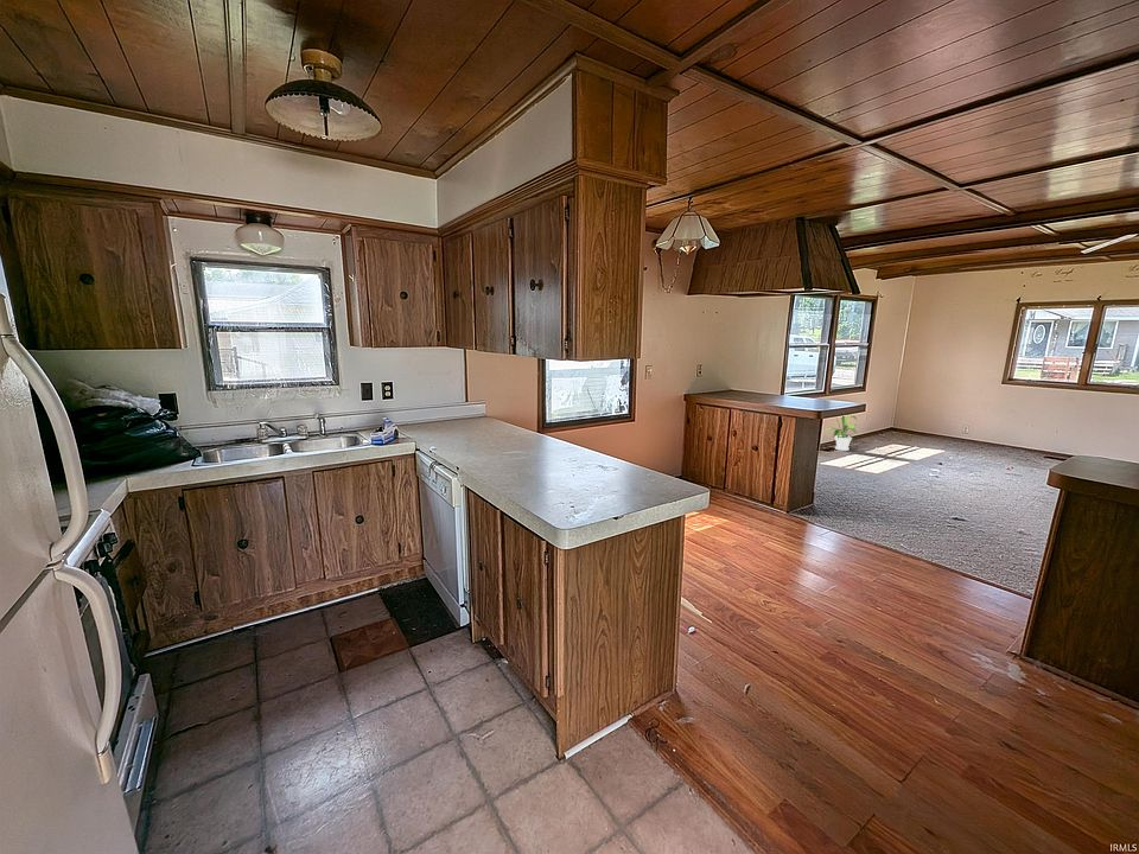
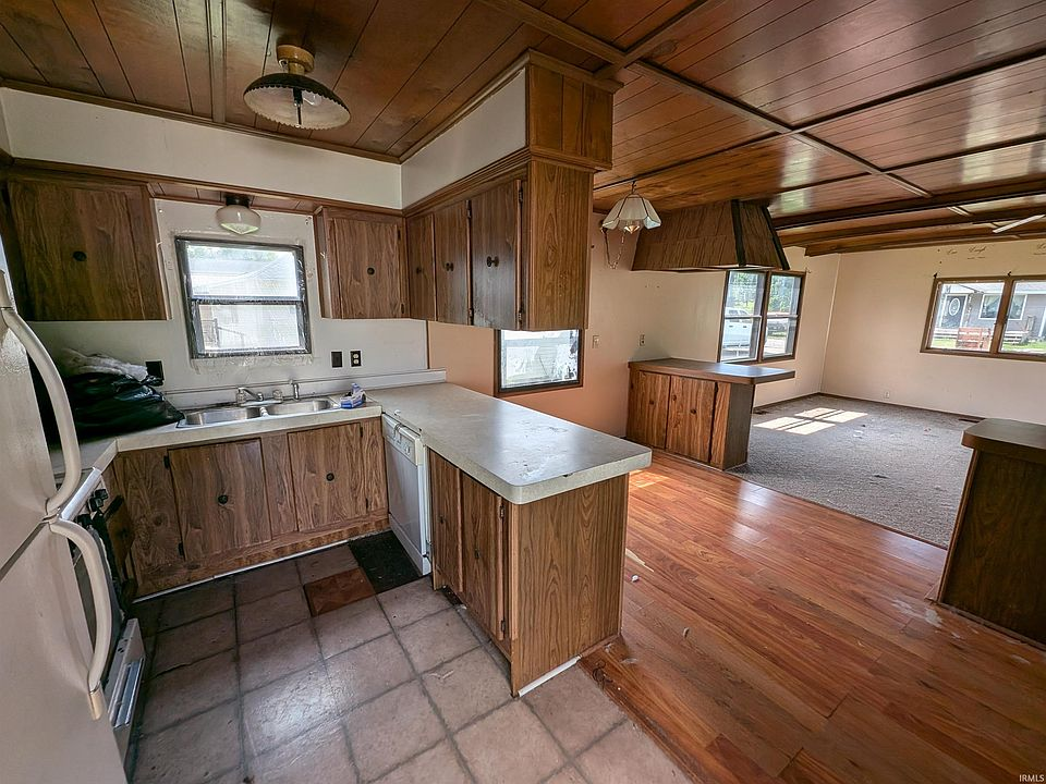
- house plant [821,414,860,452]
